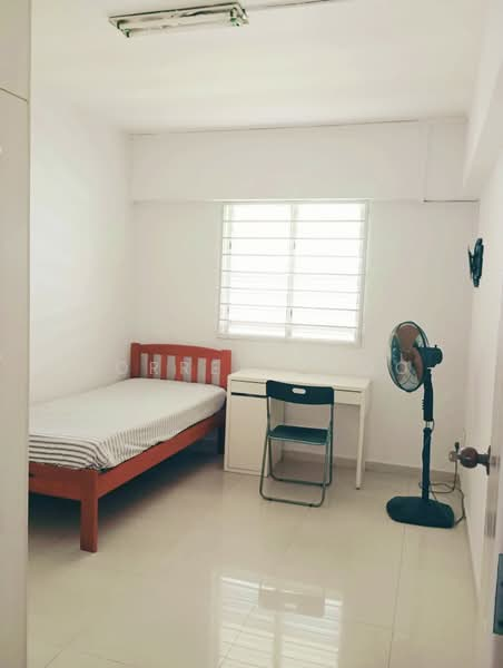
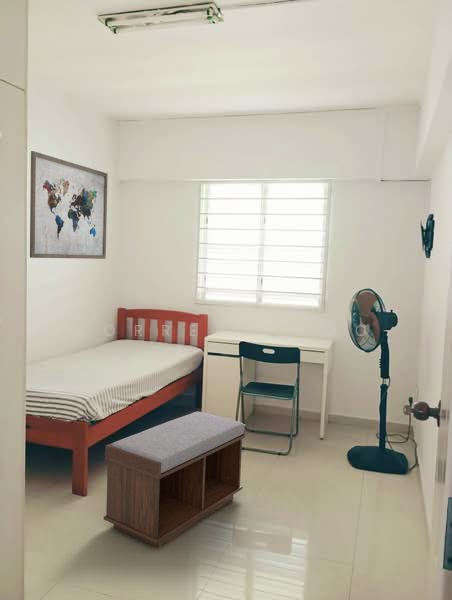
+ wall art [29,150,109,260]
+ bench [103,411,246,549]
